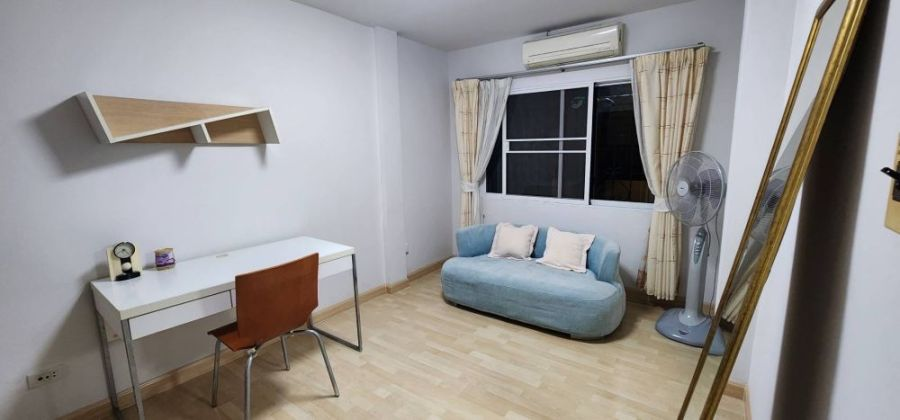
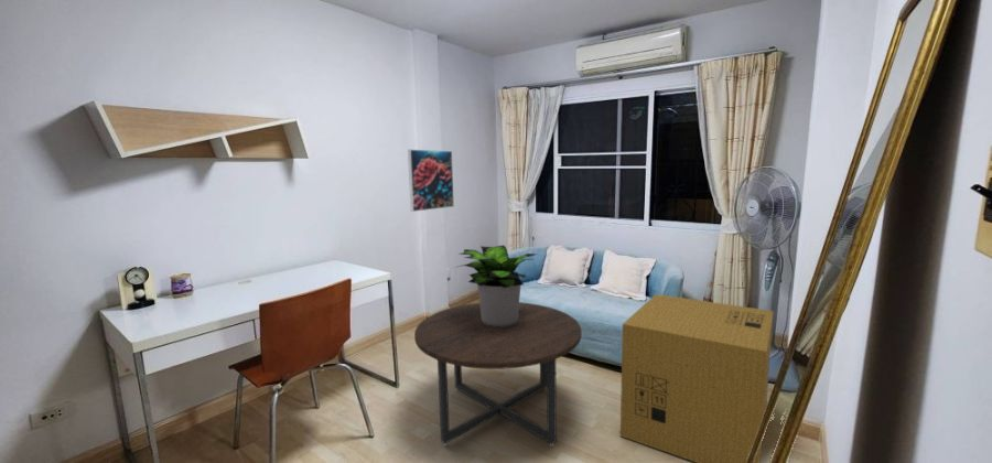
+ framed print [407,149,455,213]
+ coffee table [413,301,583,448]
+ potted plant [454,244,537,327]
+ cardboard box [619,293,775,463]
